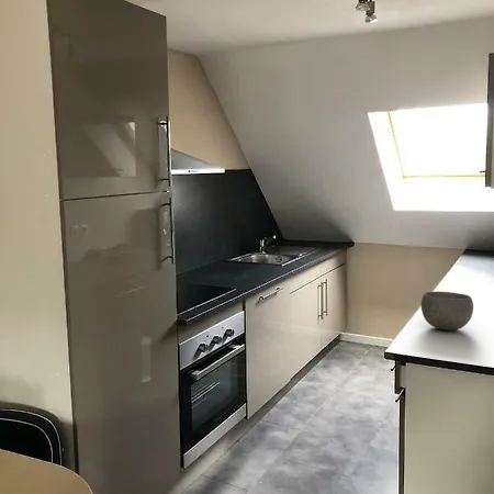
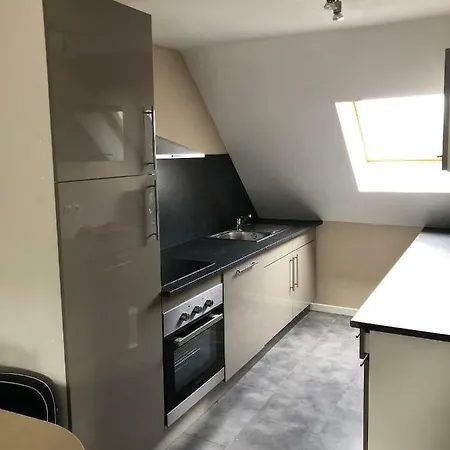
- bowl [420,291,474,332]
